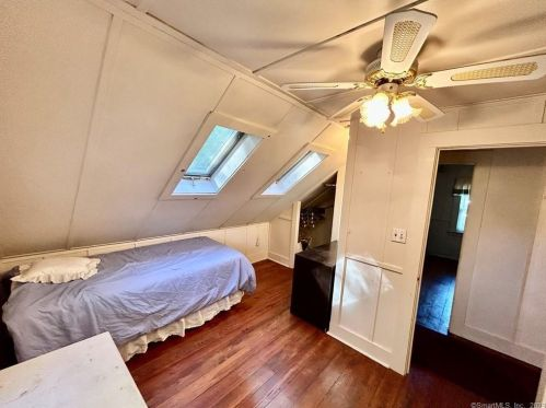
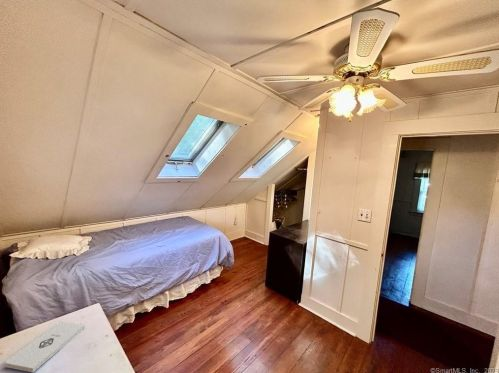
+ notepad [4,321,86,373]
